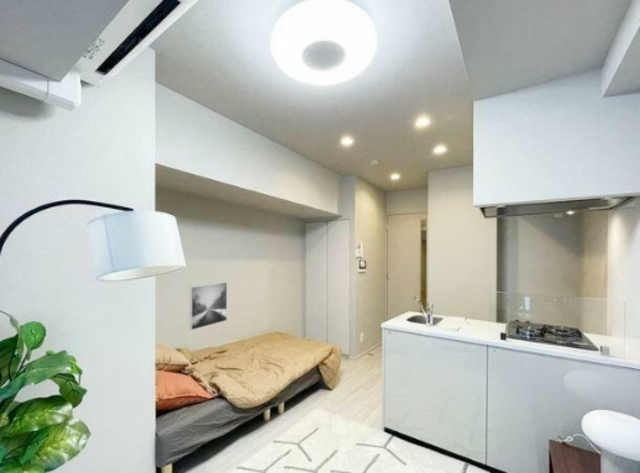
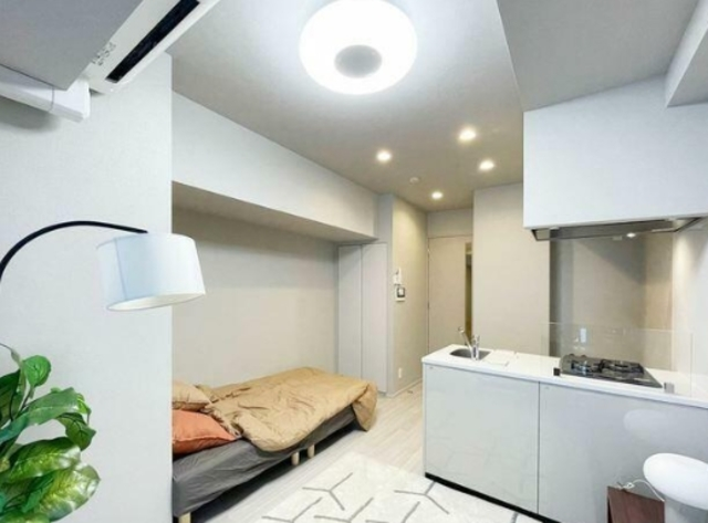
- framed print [189,281,228,331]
